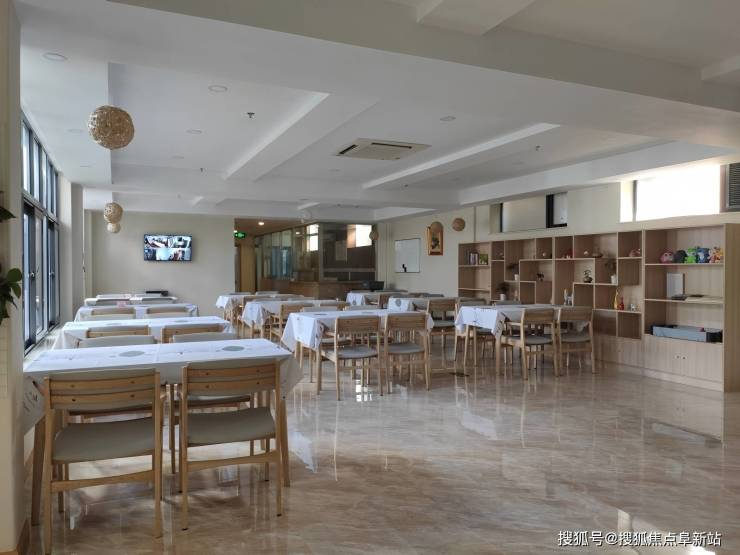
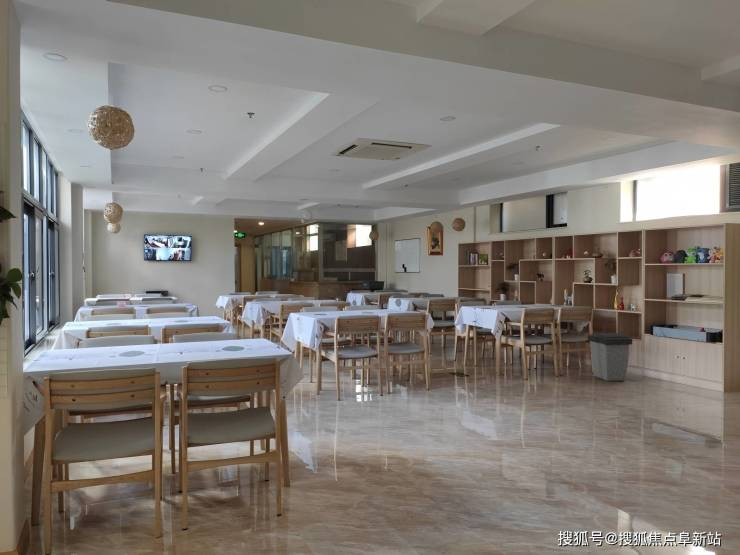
+ trash can [586,332,633,382]
